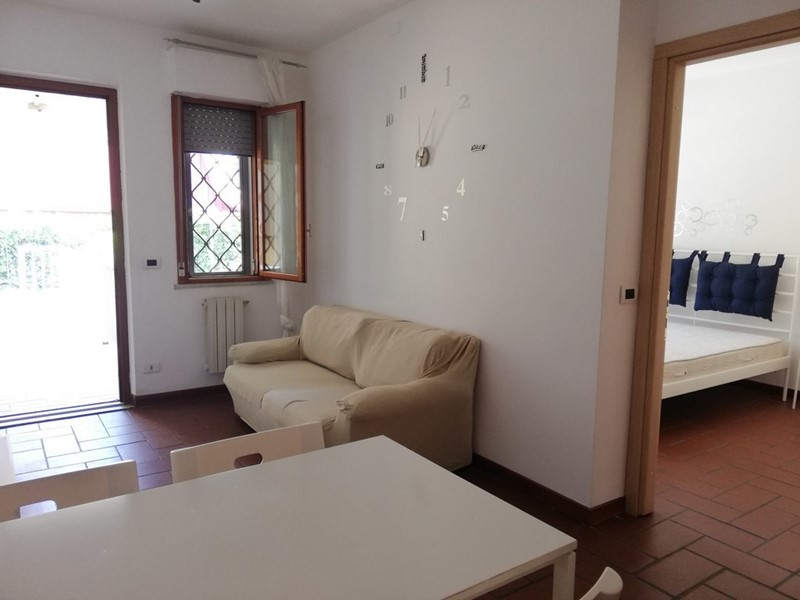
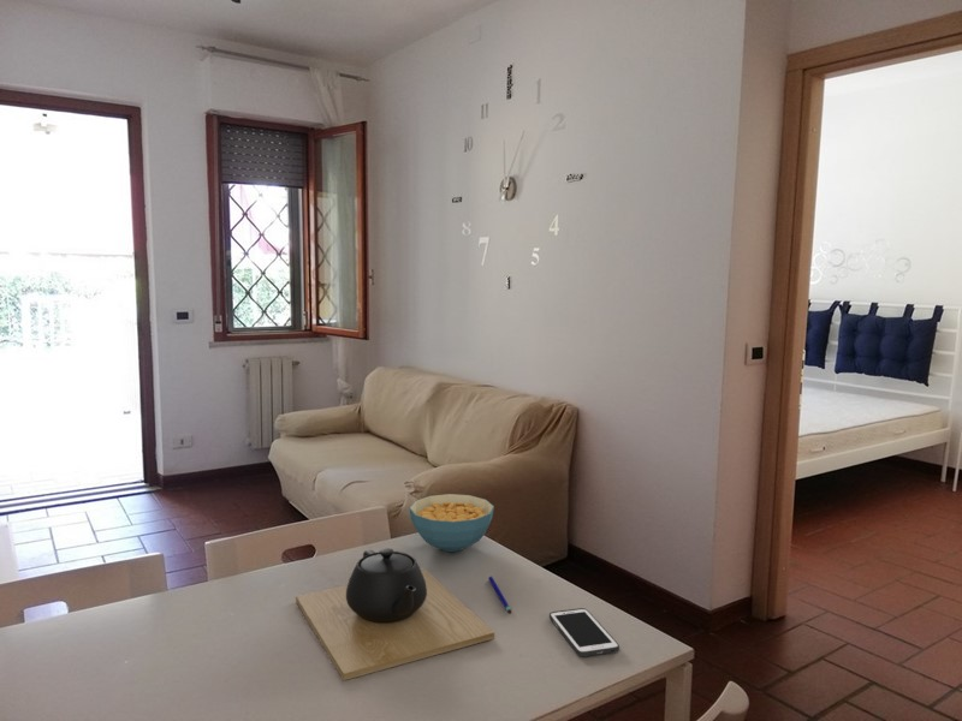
+ teapot [295,547,495,681]
+ pen [487,576,512,614]
+ cereal bowl [409,493,495,553]
+ cell phone [548,607,620,657]
